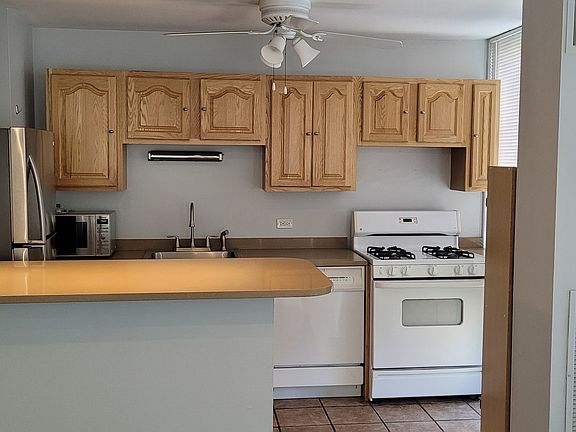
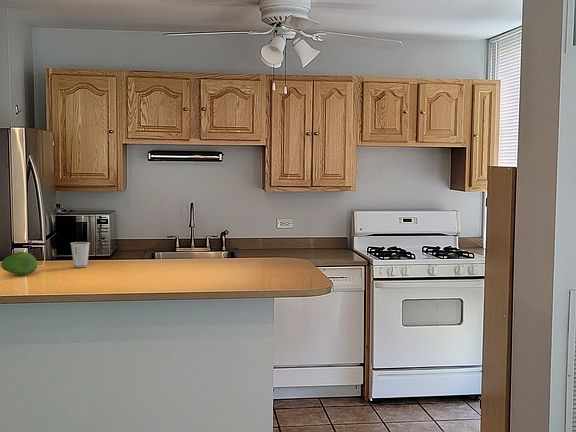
+ dixie cup [70,241,91,268]
+ fruit [0,251,39,276]
